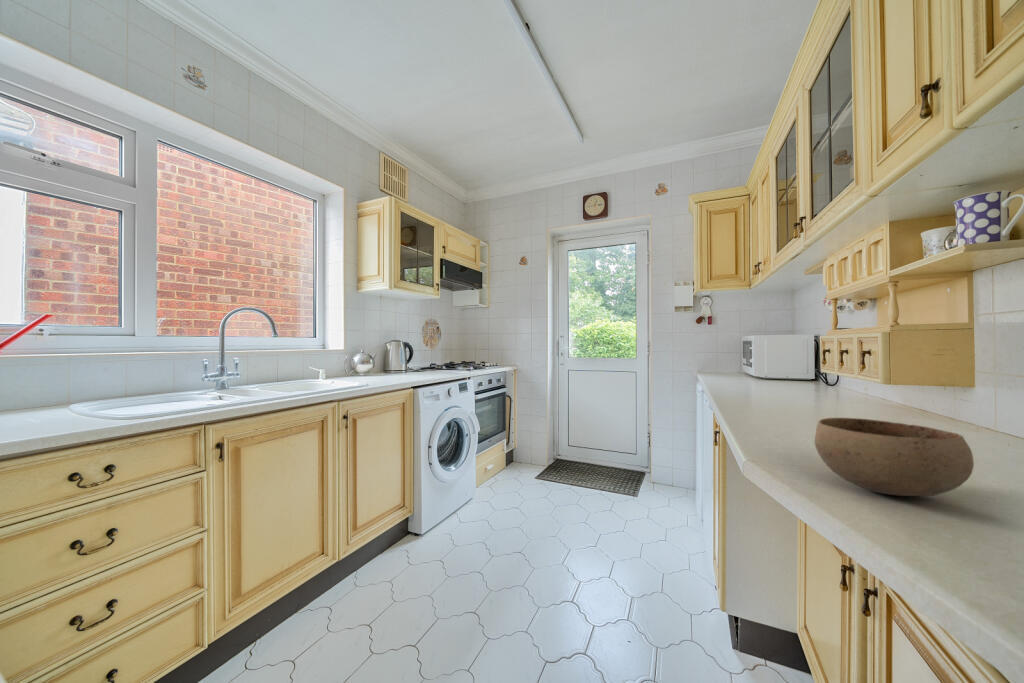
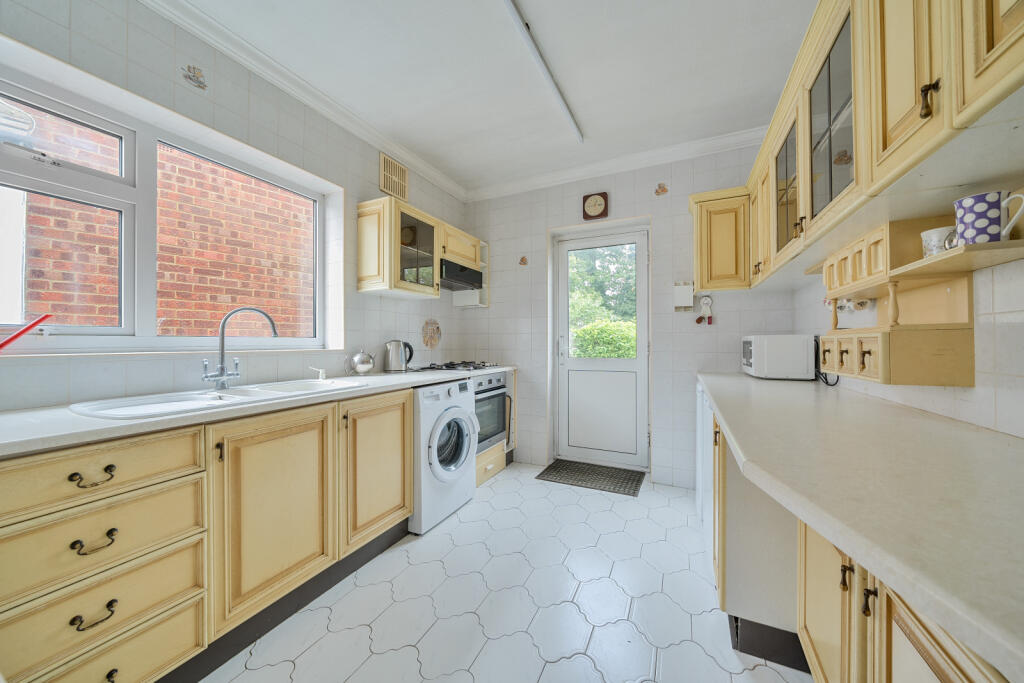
- bowl [813,417,975,497]
